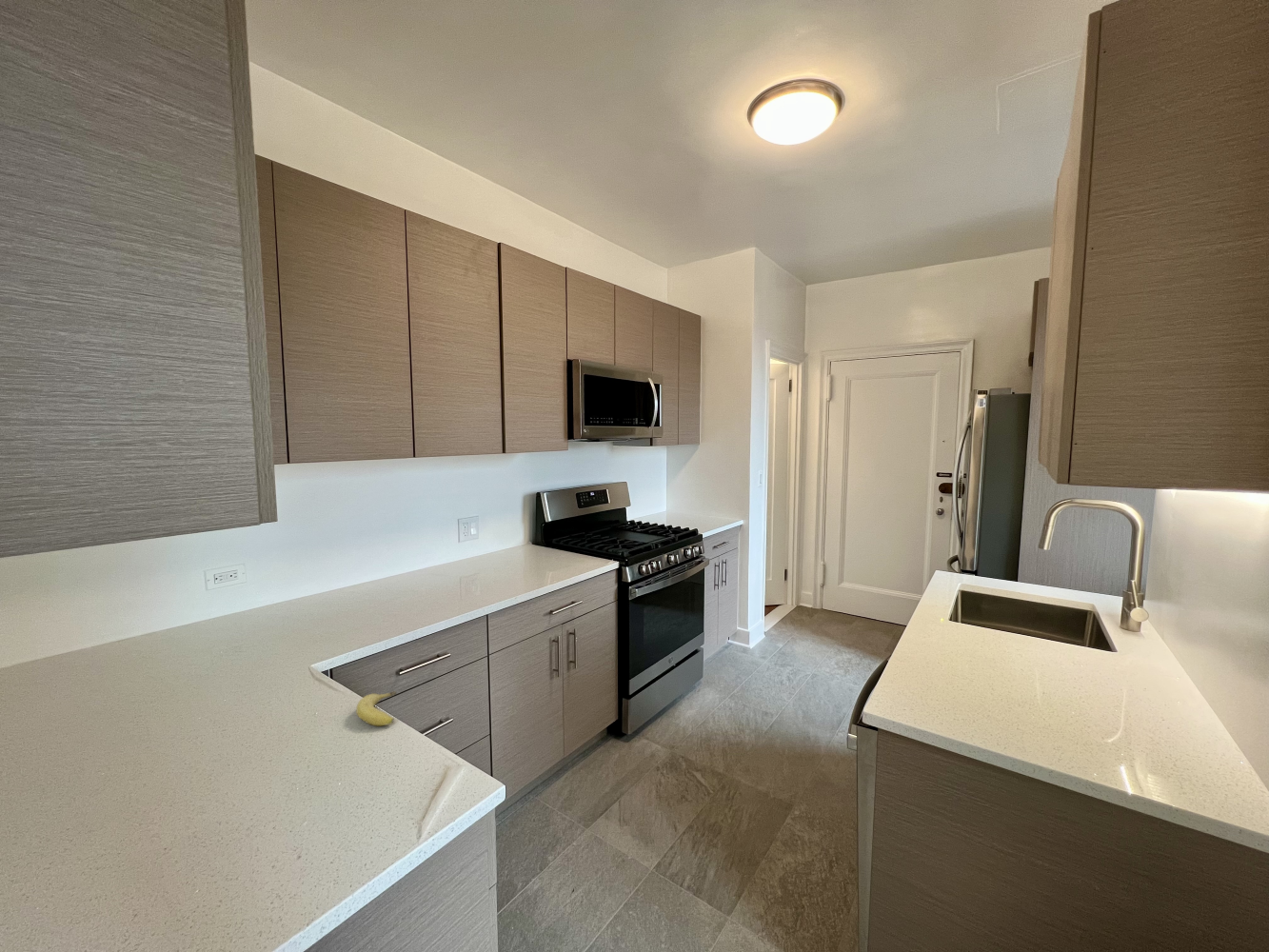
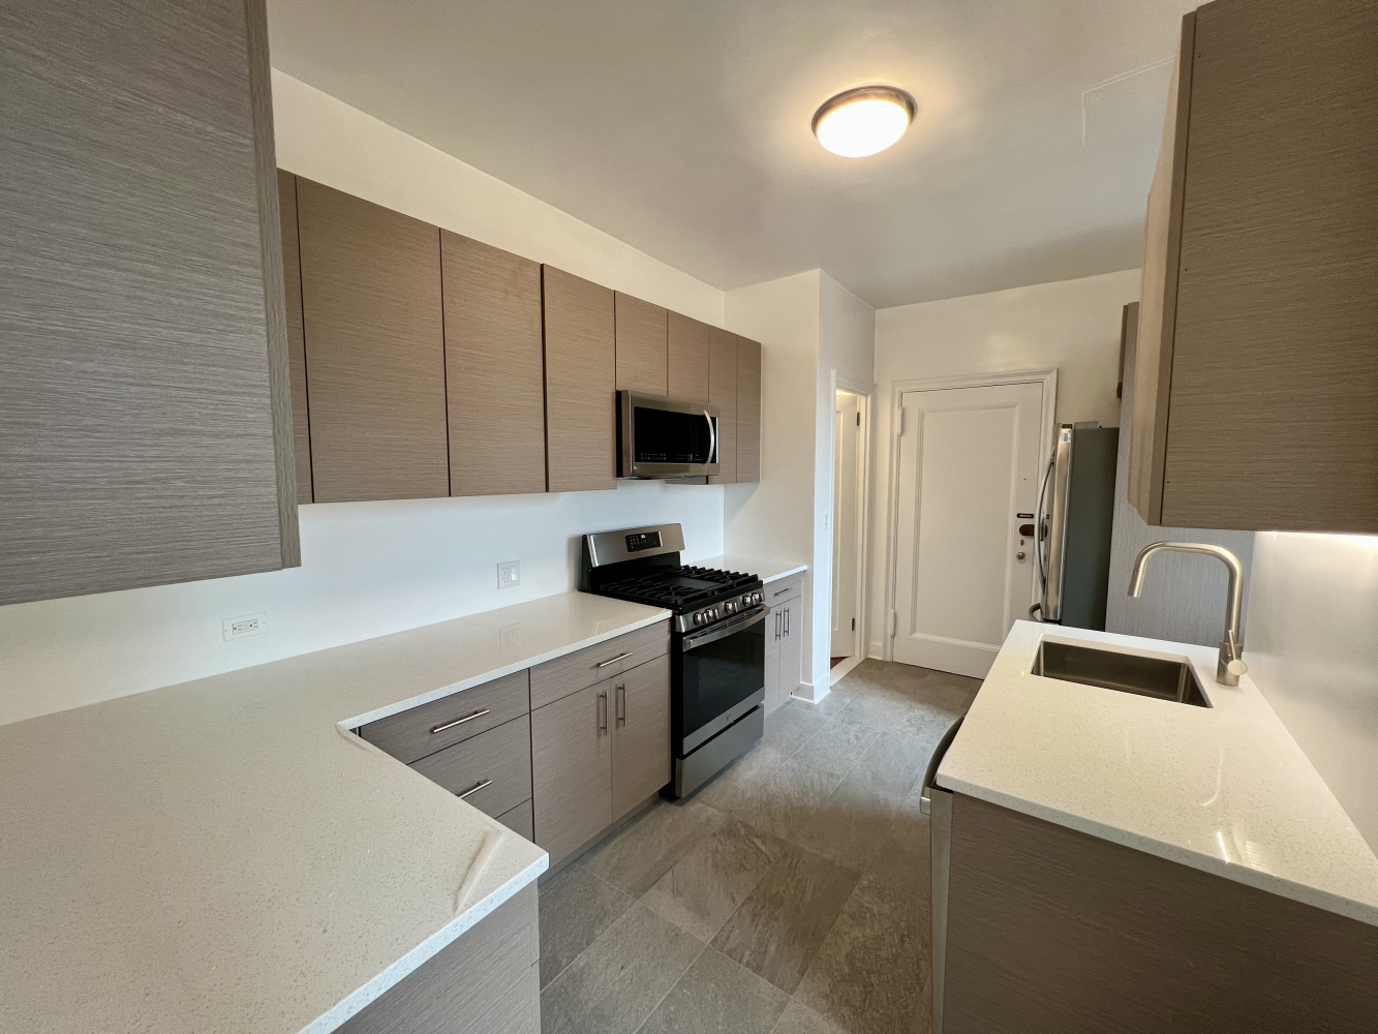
- fruit [356,690,398,726]
